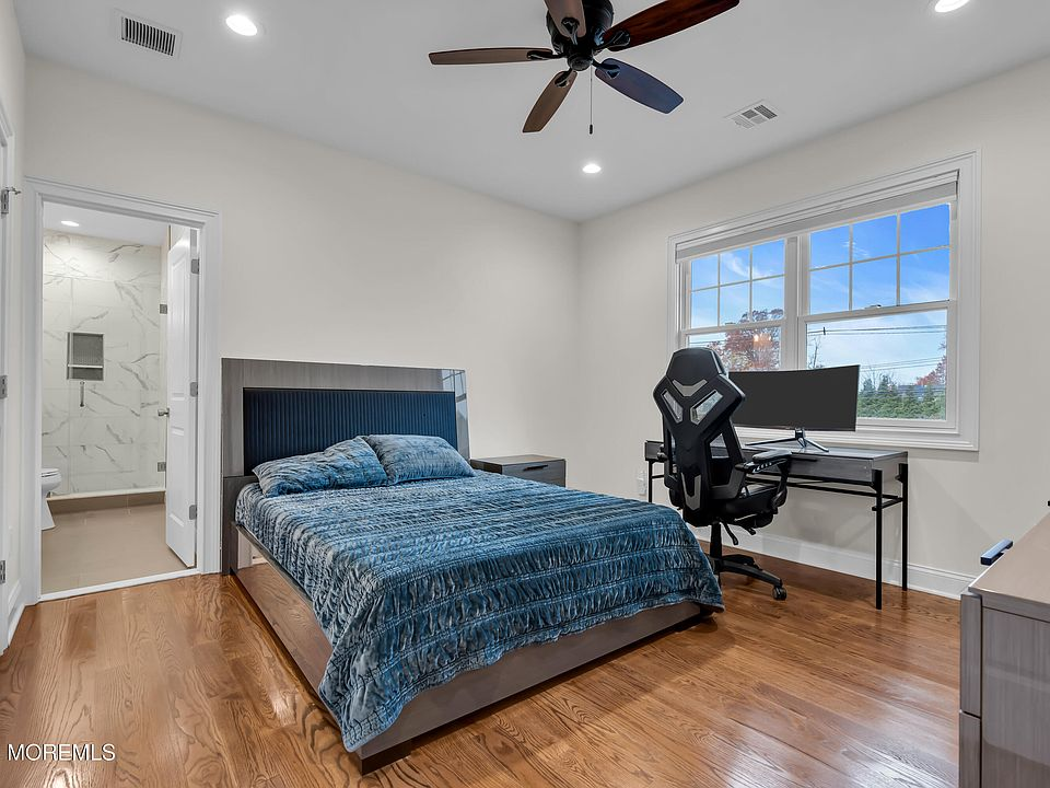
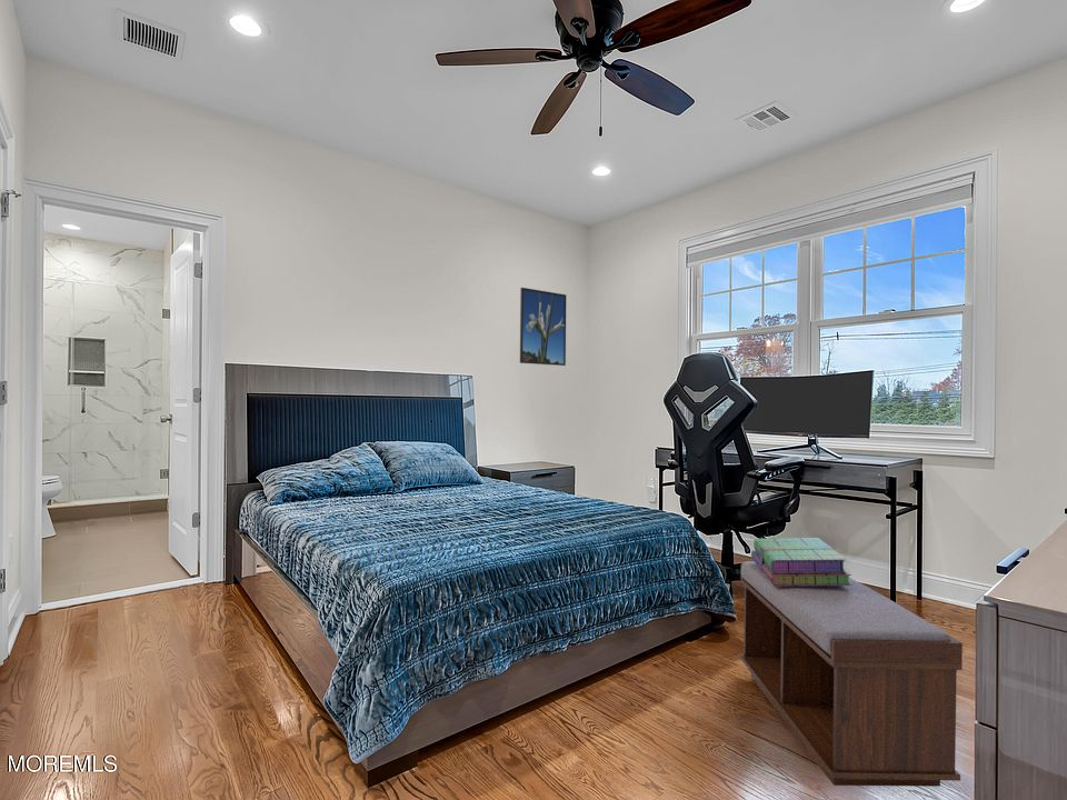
+ bench [739,560,964,788]
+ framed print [519,287,567,367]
+ stack of books [750,537,852,587]
